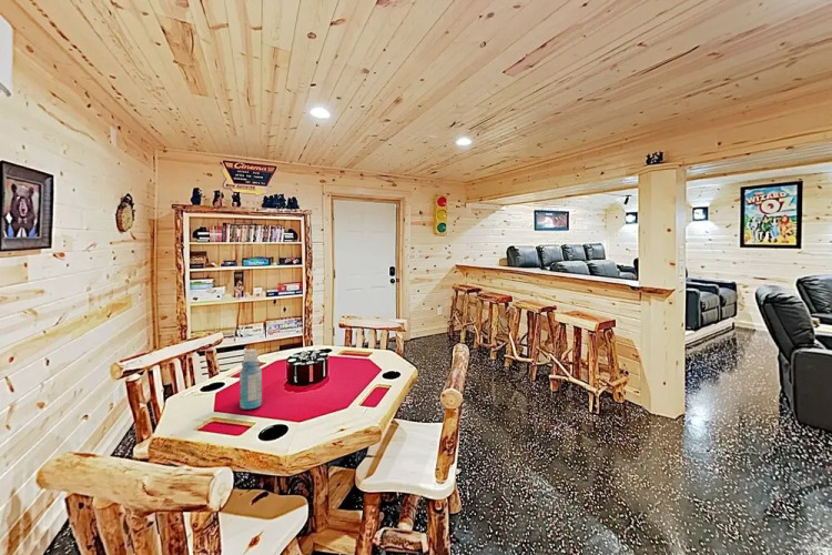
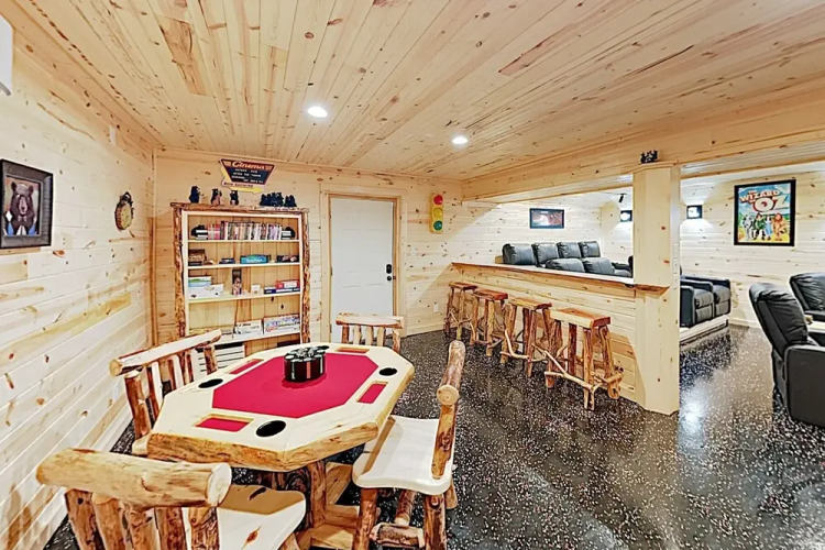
- bottle [239,347,263,410]
